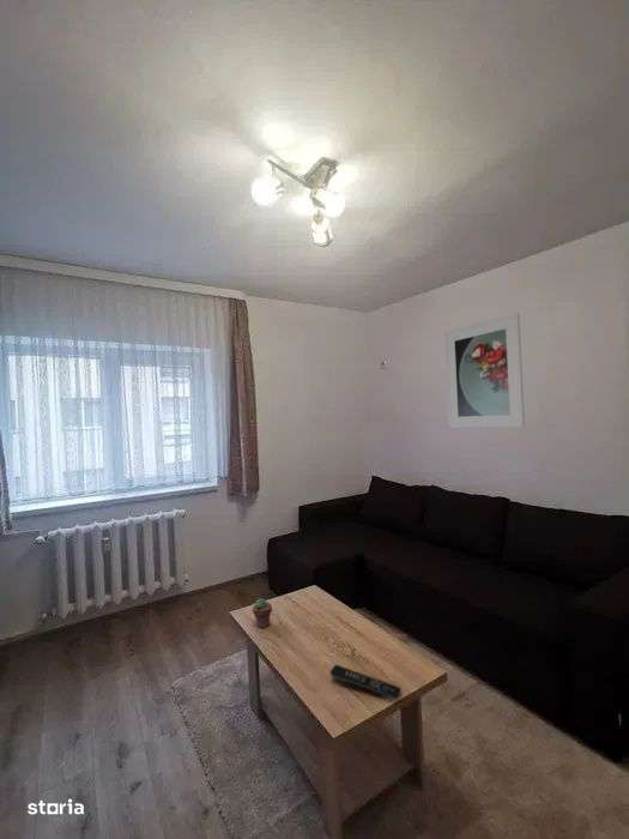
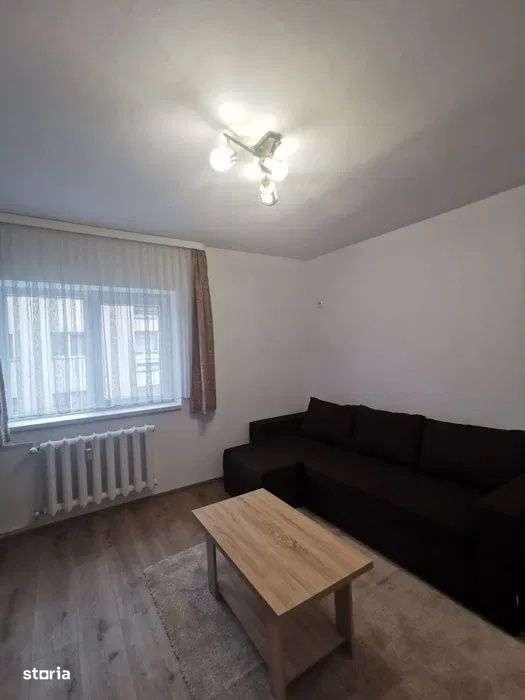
- potted succulent [252,597,273,629]
- remote control [328,664,403,700]
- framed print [443,312,526,429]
